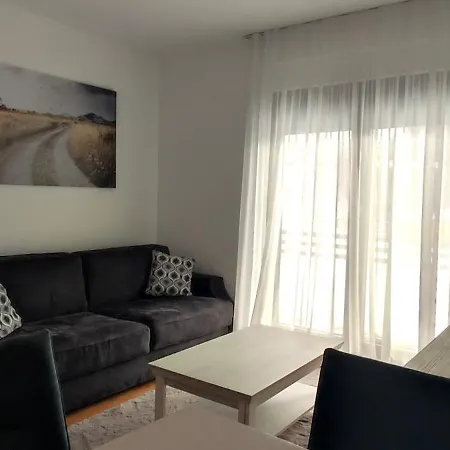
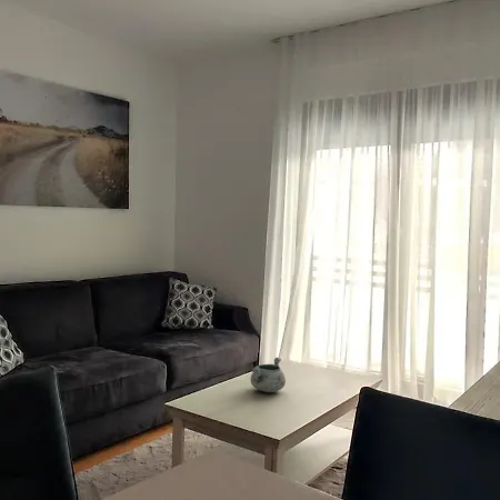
+ decorative bowl [249,357,287,393]
